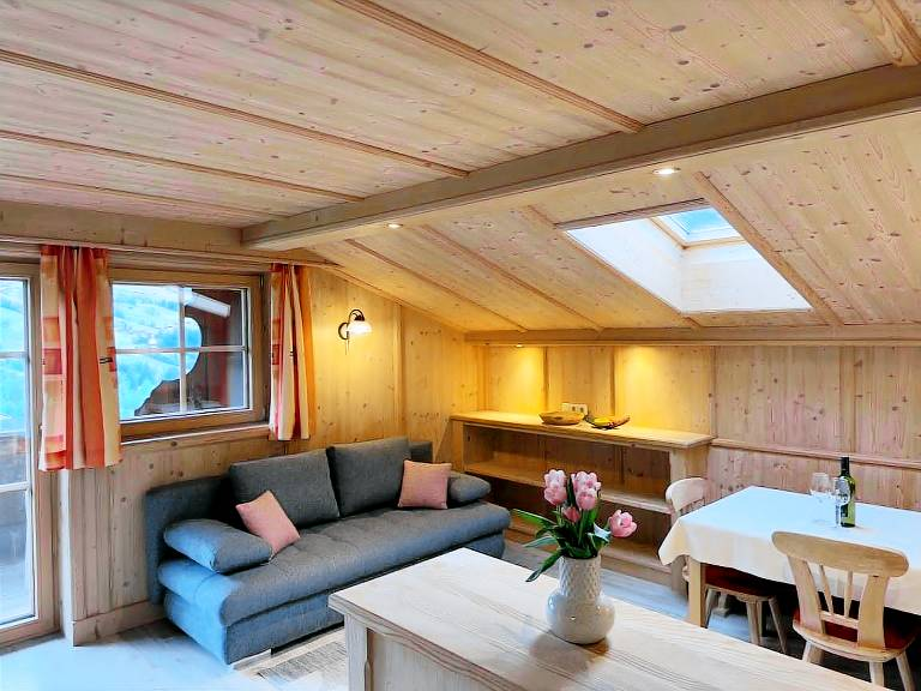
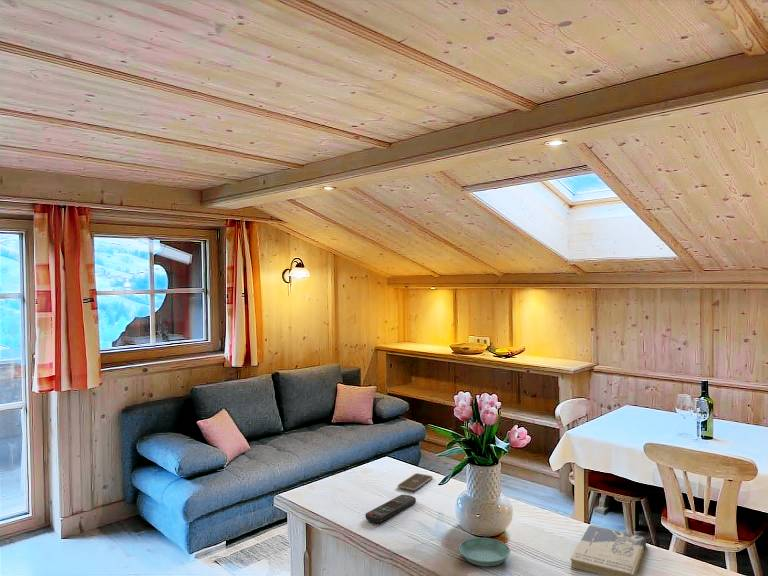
+ smartphone [397,472,434,492]
+ remote control [365,494,417,524]
+ book [569,525,647,576]
+ saucer [458,537,511,567]
